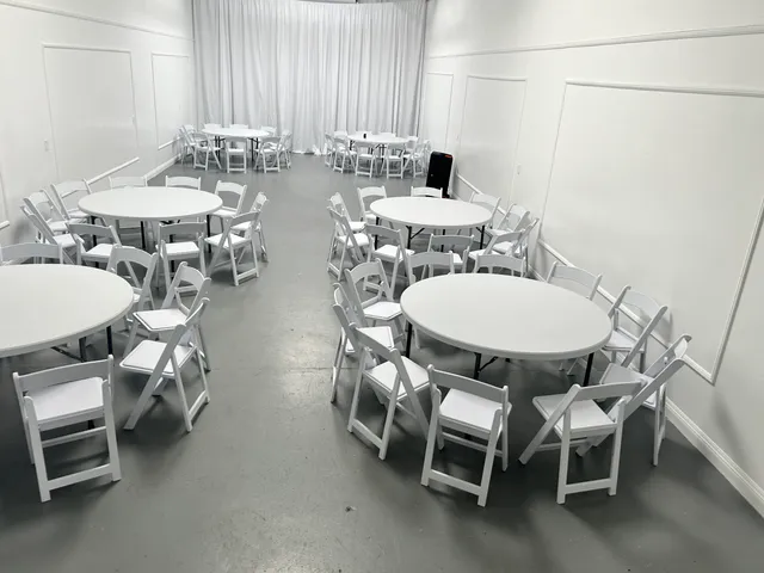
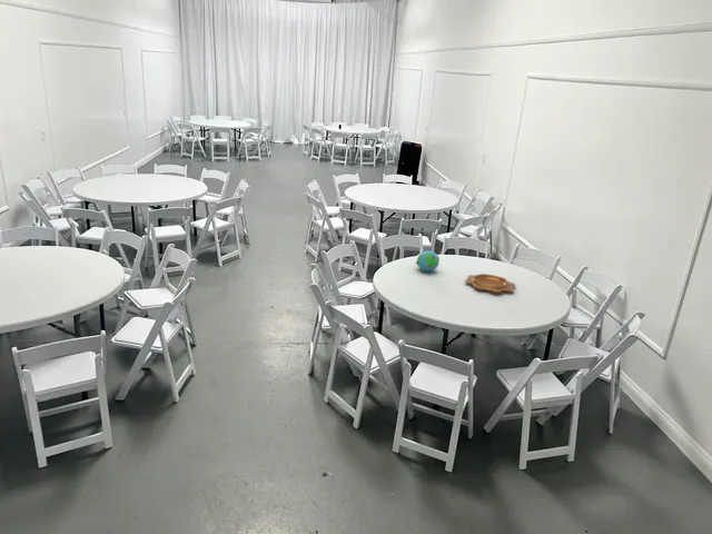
+ decorative ball [415,249,441,273]
+ decorative bowl [464,273,517,294]
